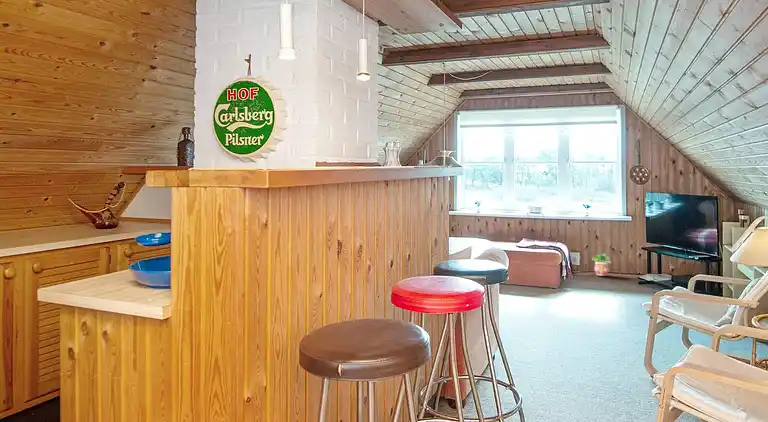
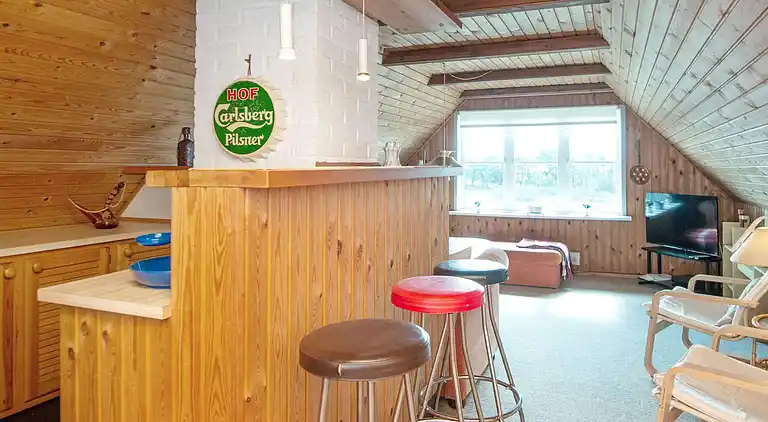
- potted plant [592,252,612,277]
